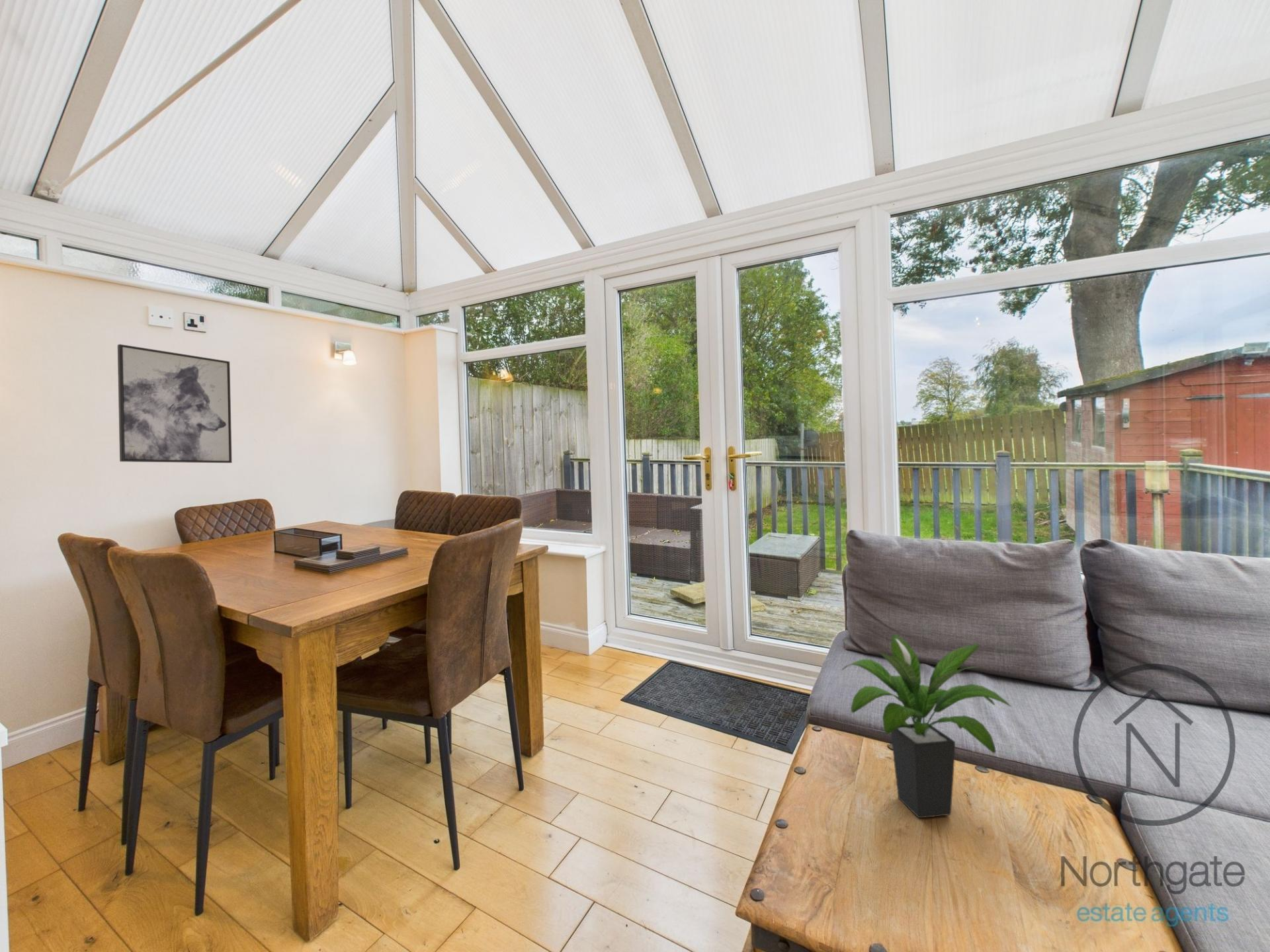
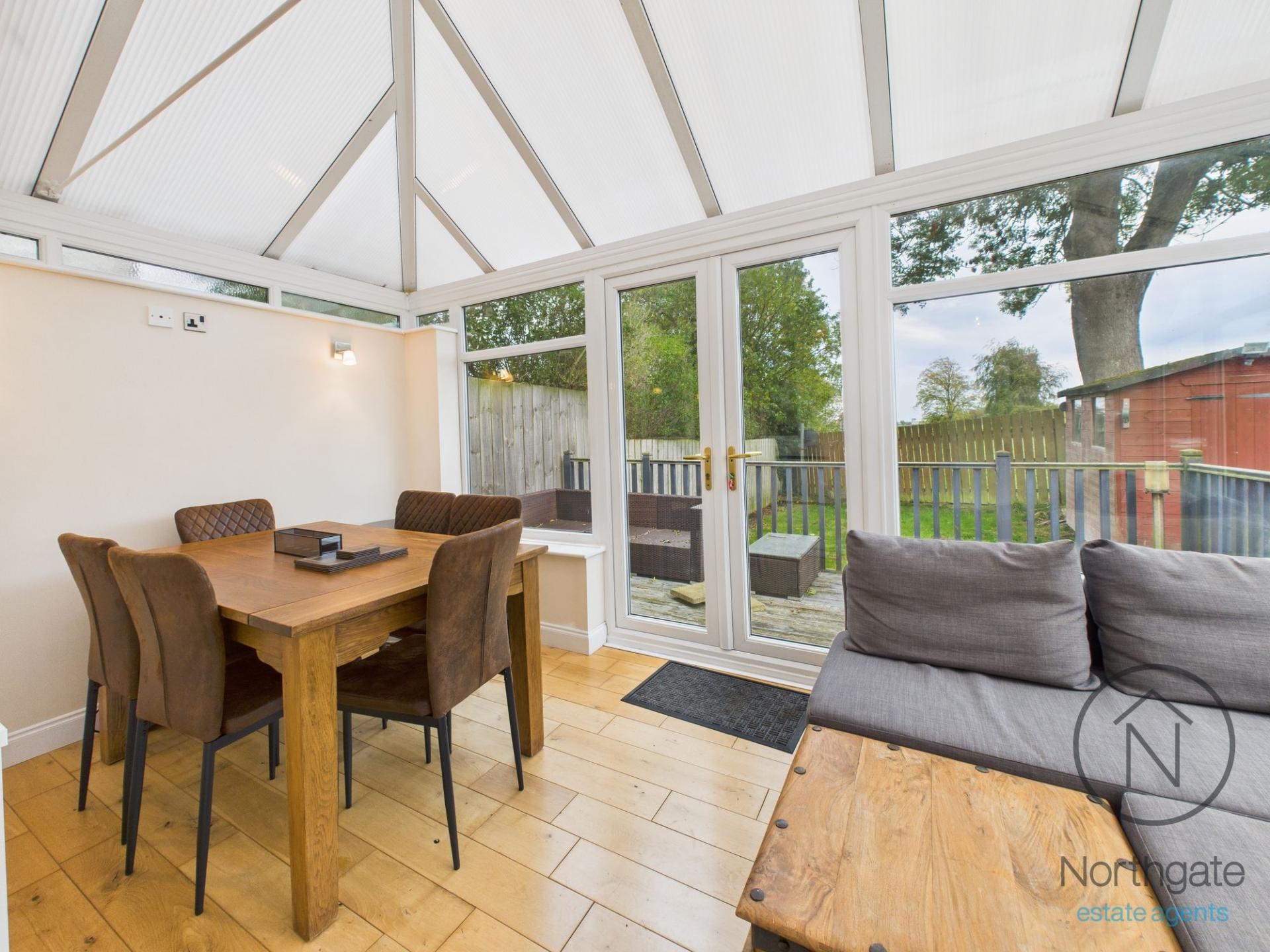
- wall art [117,344,233,463]
- potted plant [841,633,1012,818]
